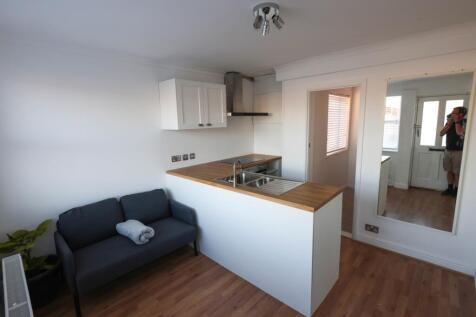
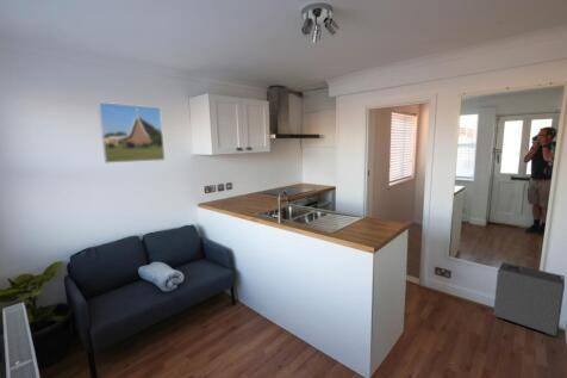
+ speaker [492,261,566,337]
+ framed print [96,101,166,165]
